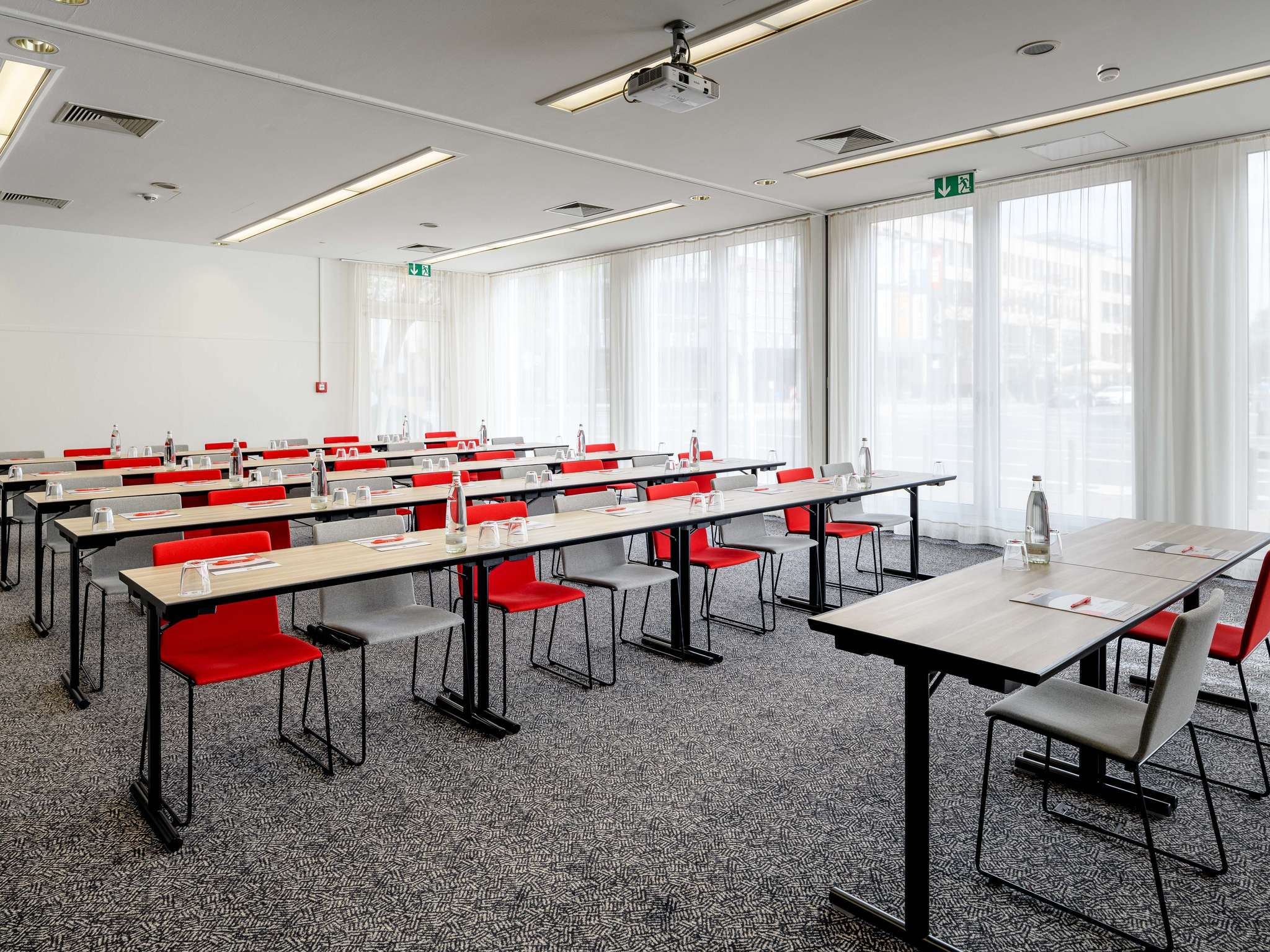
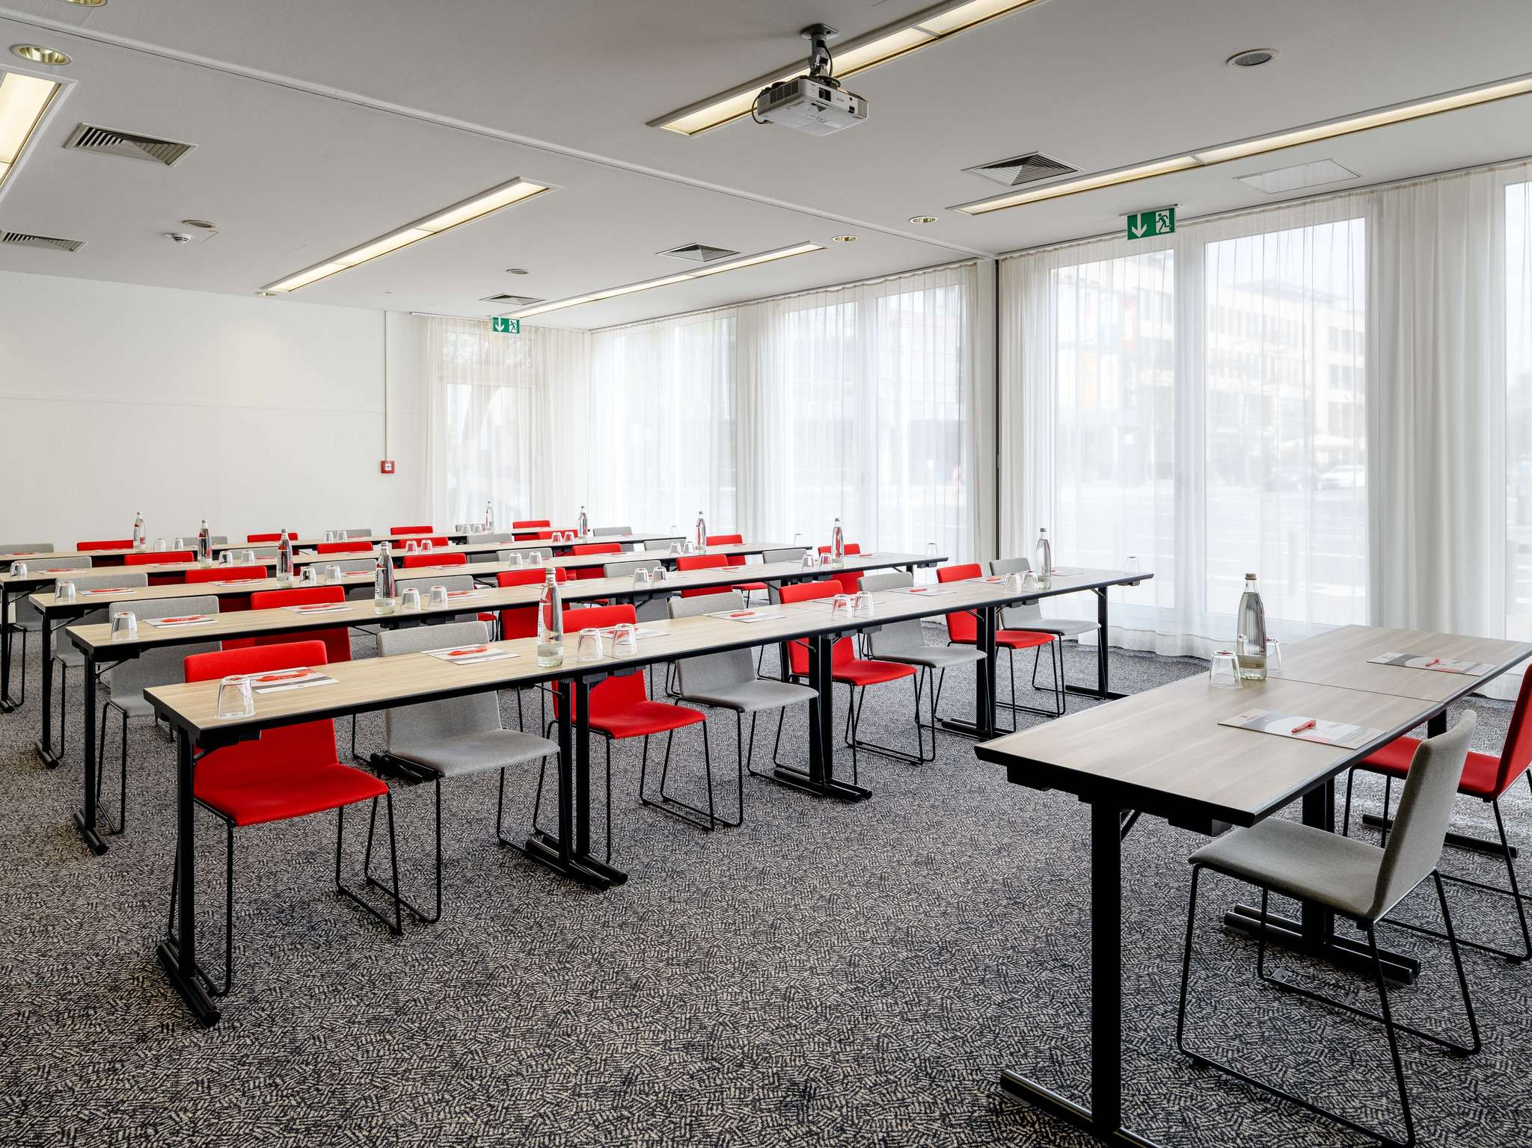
- smoke detector [1096,61,1121,82]
